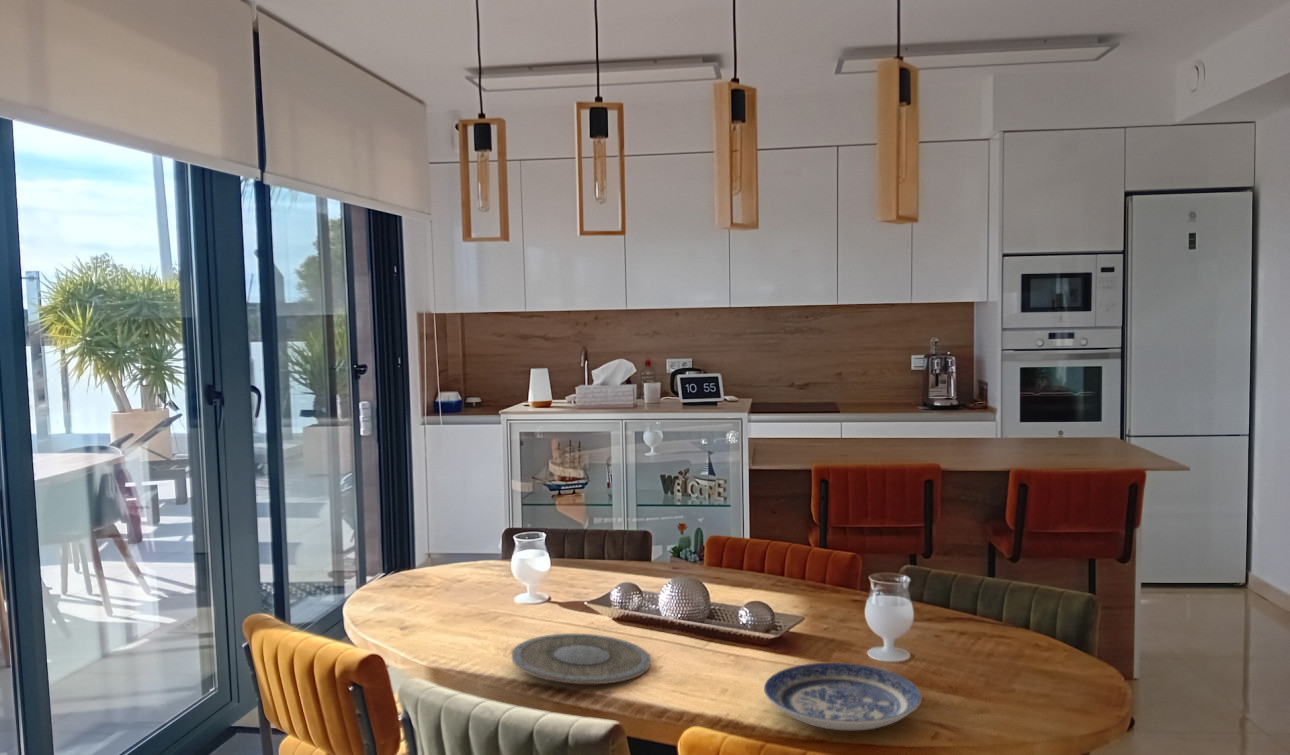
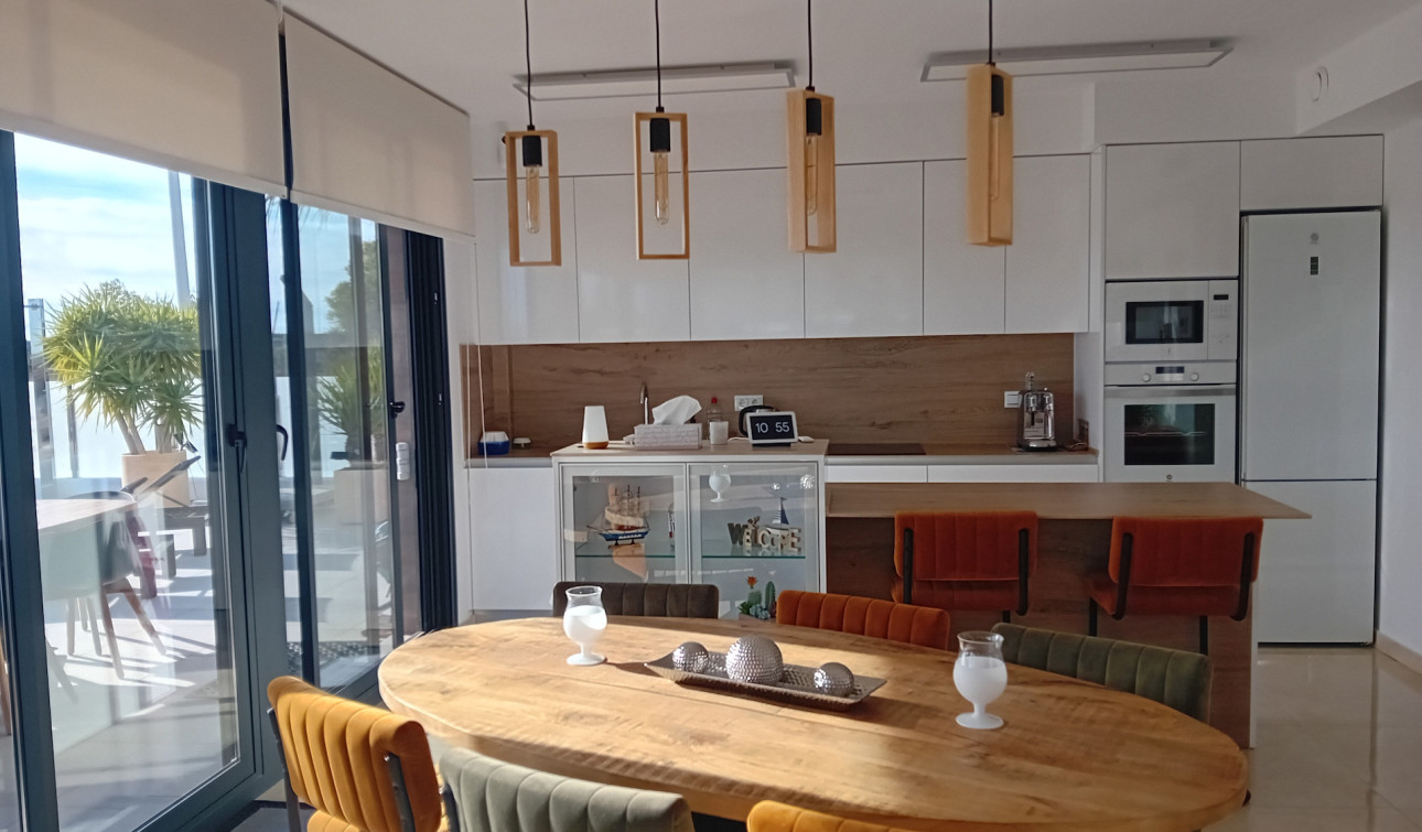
- plate [763,662,922,731]
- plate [511,633,651,685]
